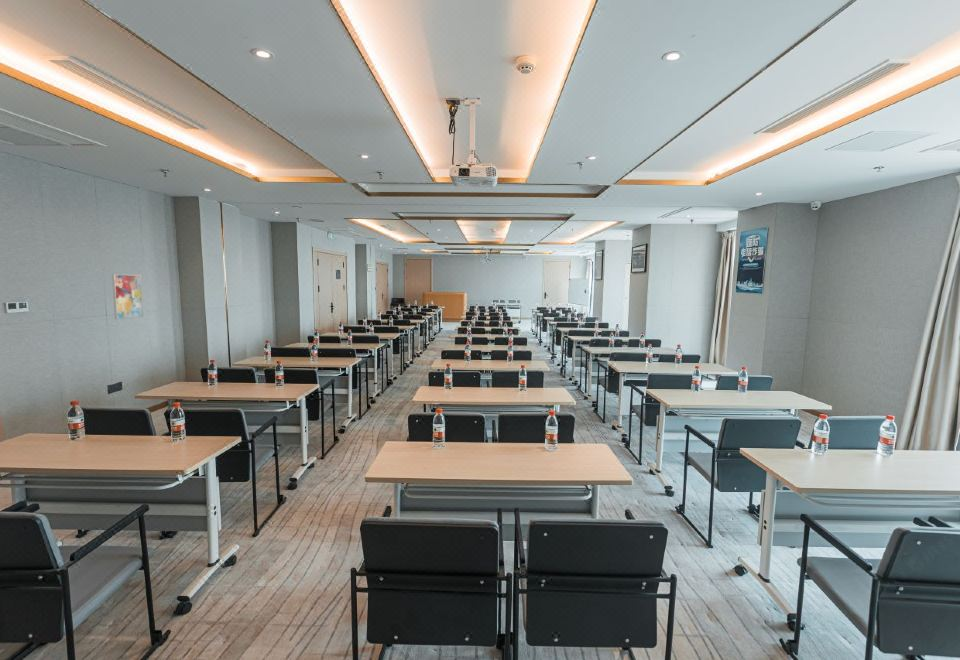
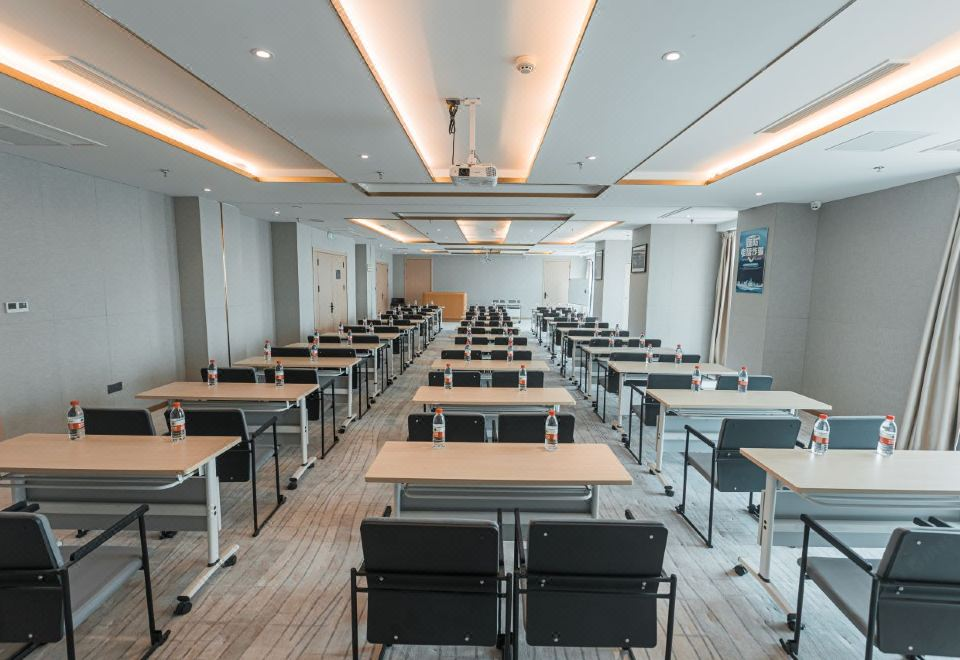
- wall art [111,273,144,320]
